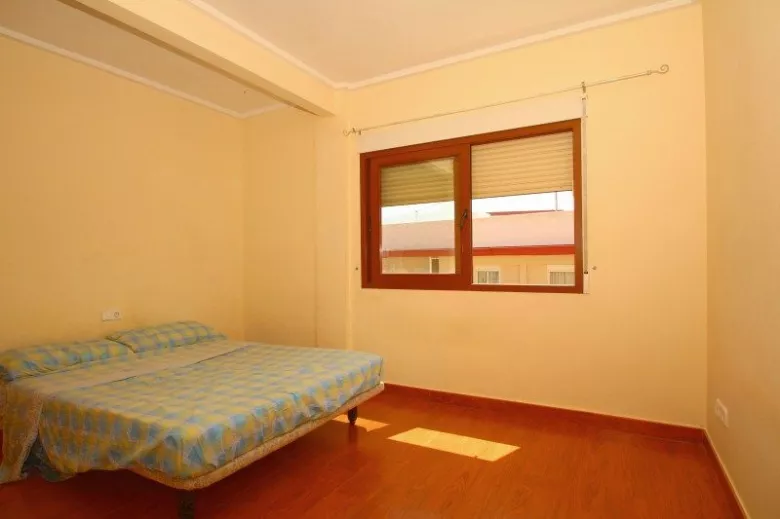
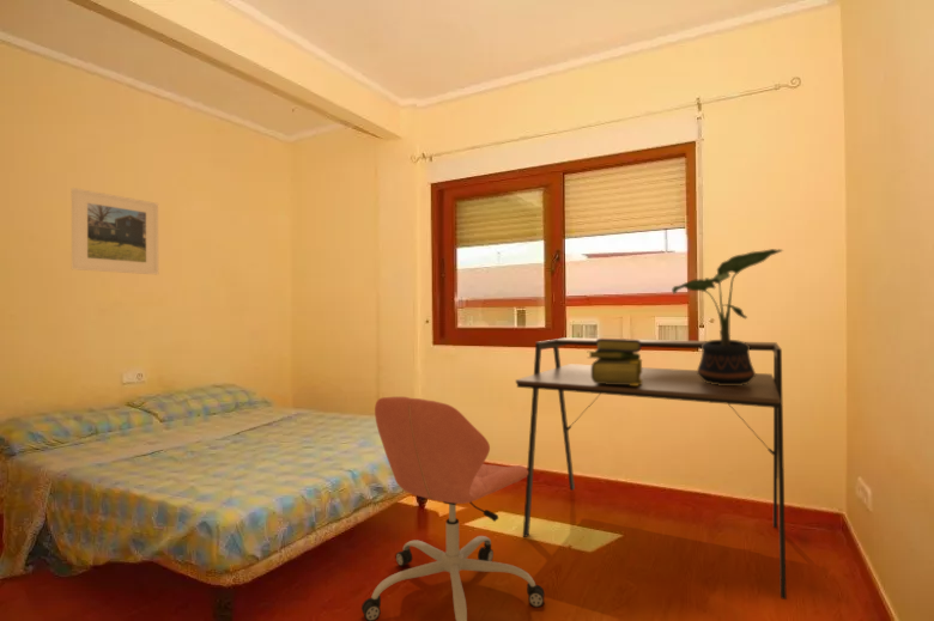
+ desk [515,336,788,601]
+ potted plant [671,248,784,385]
+ stack of books [586,337,643,385]
+ office chair [360,396,546,621]
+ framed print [69,187,159,276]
